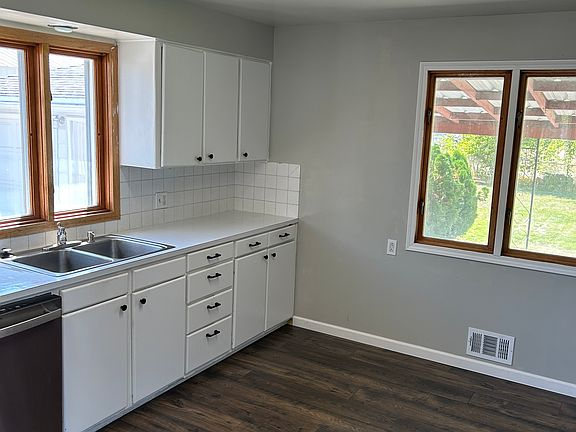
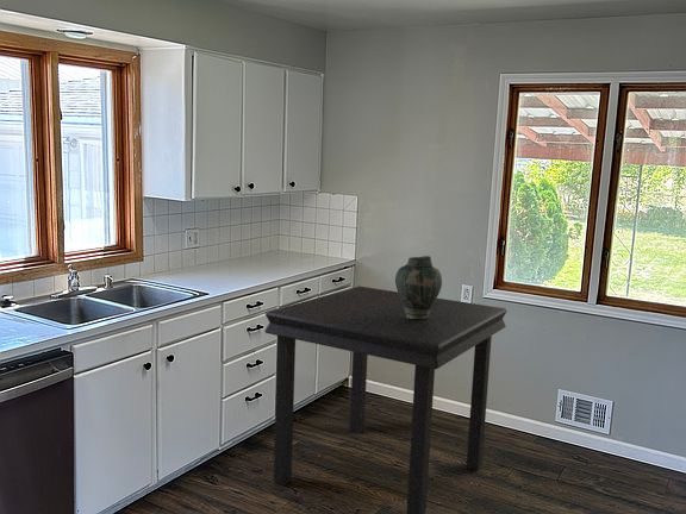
+ vase [394,255,443,319]
+ dining table [263,286,509,514]
